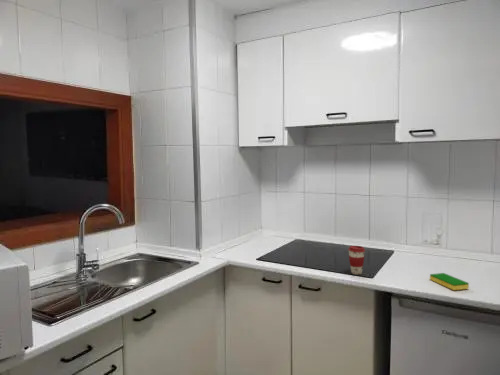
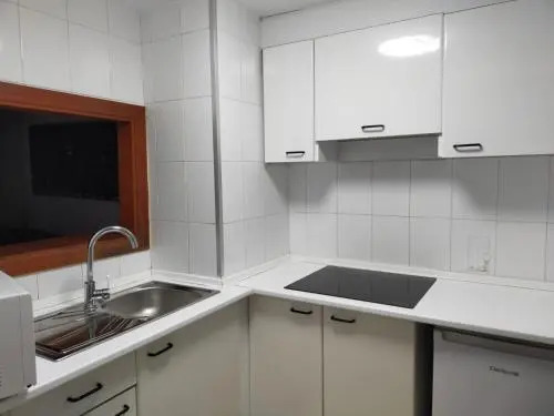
- coffee cup [347,245,366,276]
- dish sponge [429,272,470,291]
